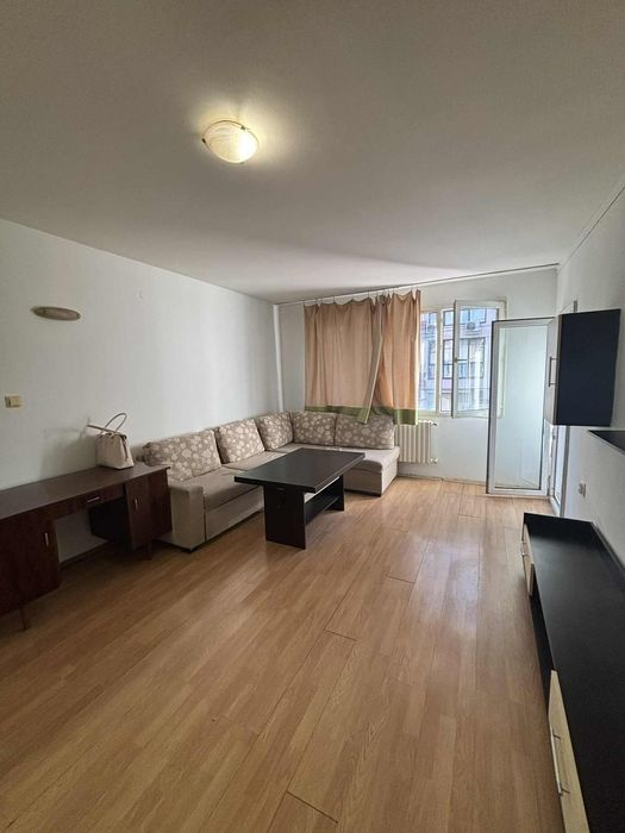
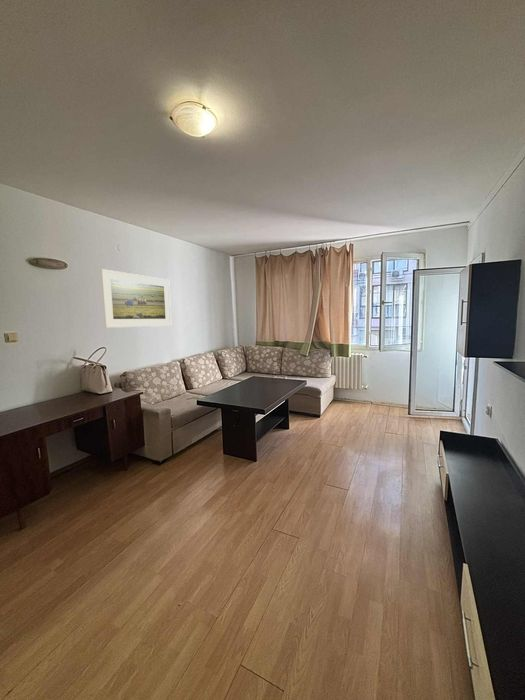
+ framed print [100,268,172,329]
